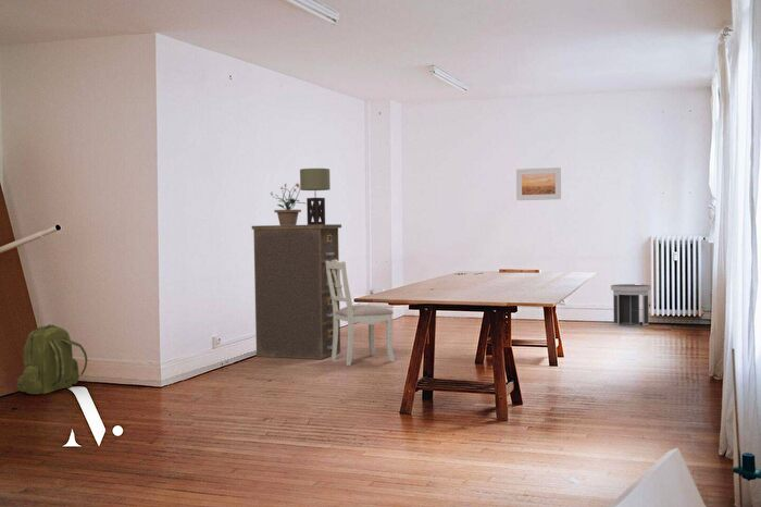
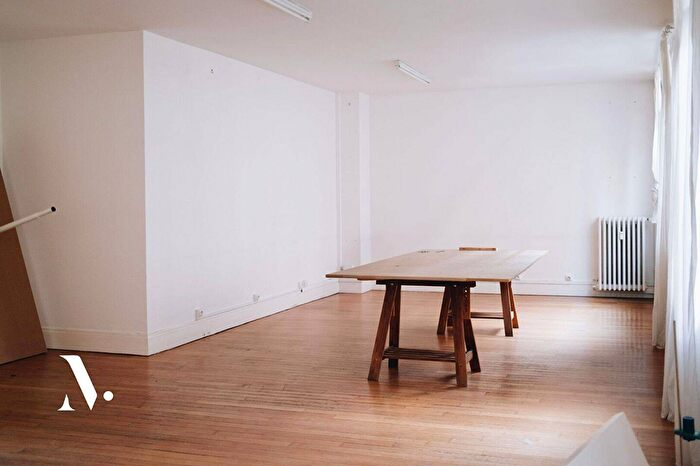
- dining chair [326,260,396,367]
- revolving door [610,283,652,327]
- potted plant [270,182,307,225]
- backpack [15,323,88,395]
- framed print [515,166,562,201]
- table lamp [299,168,332,225]
- filing cabinet [251,223,342,360]
